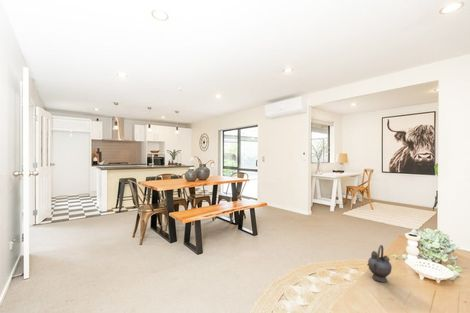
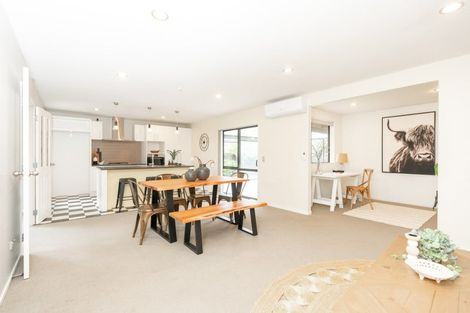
- teapot [366,244,393,283]
